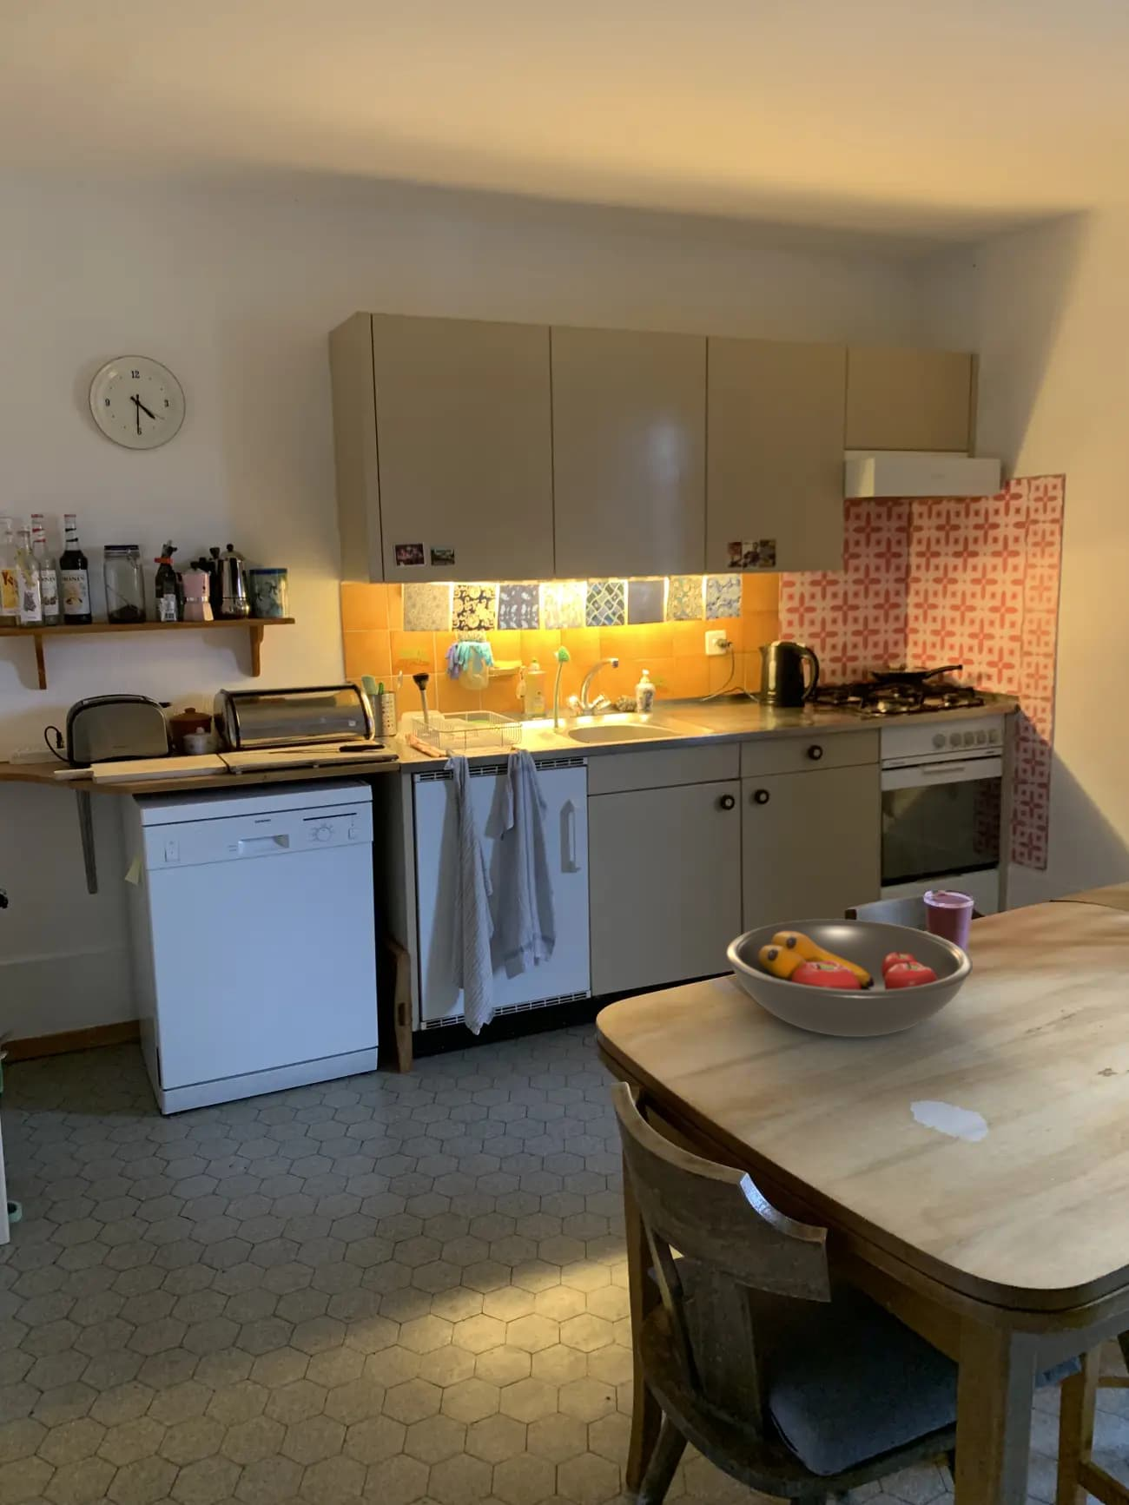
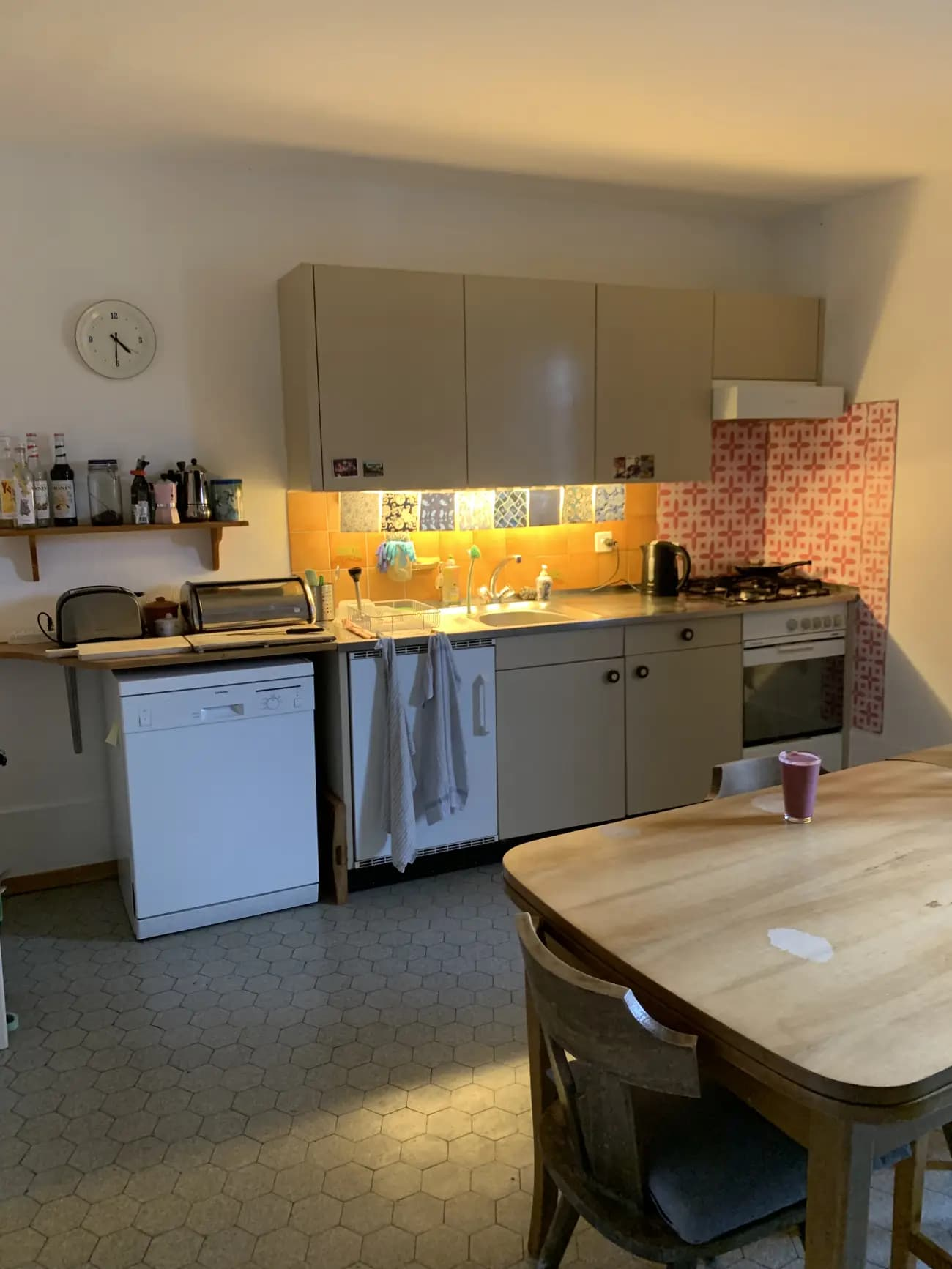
- fruit bowl [725,918,974,1038]
